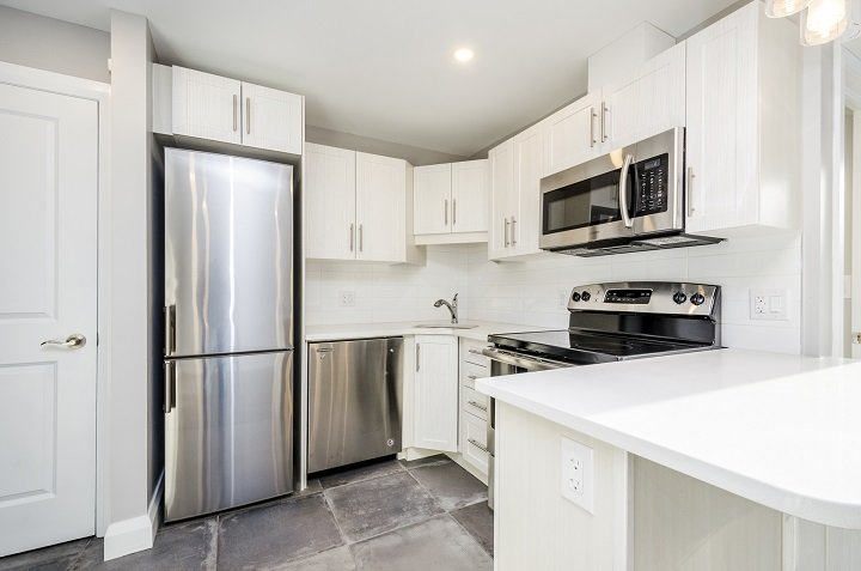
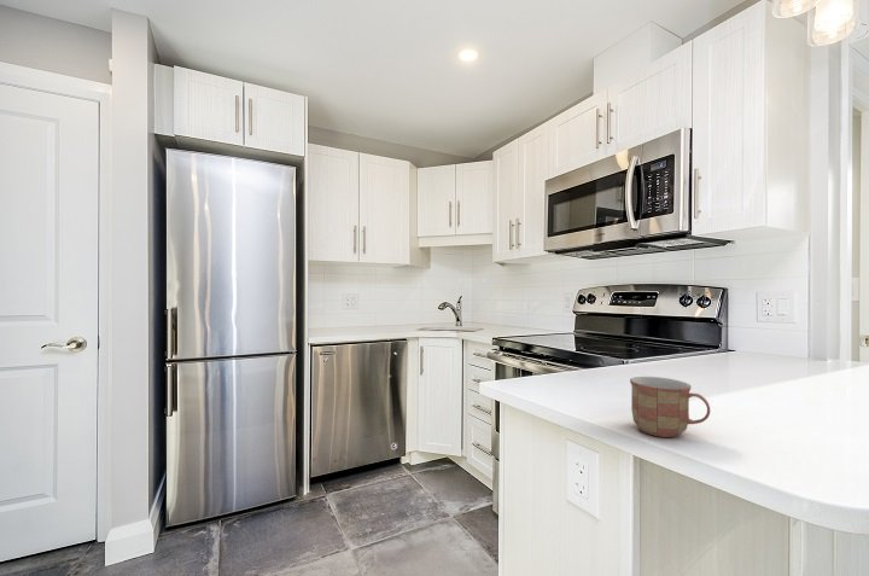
+ mug [629,376,711,438]
